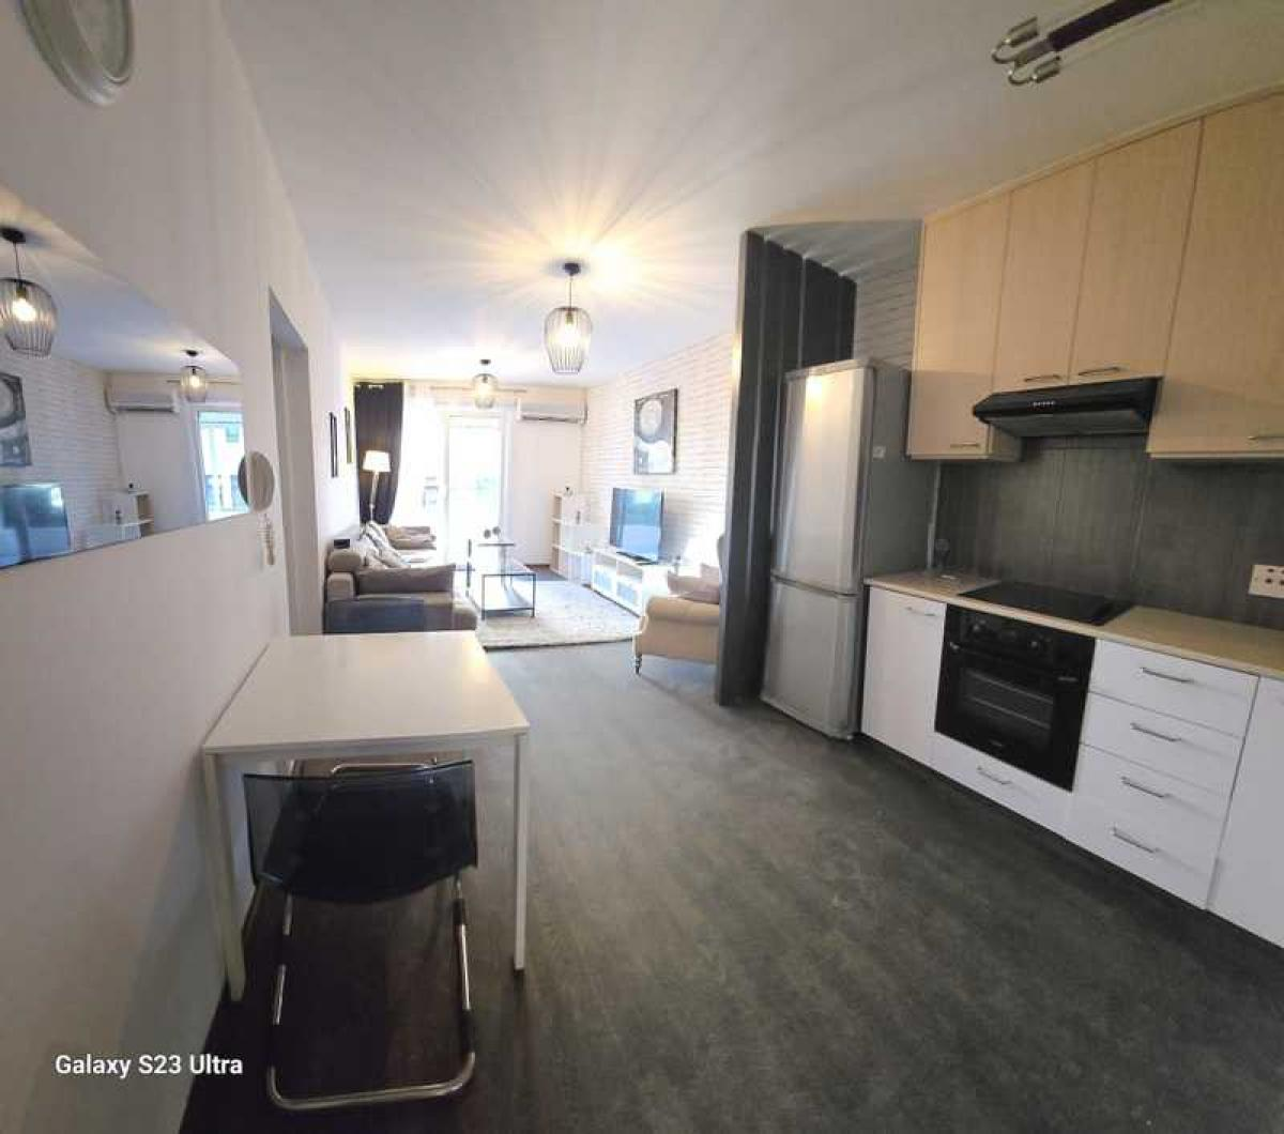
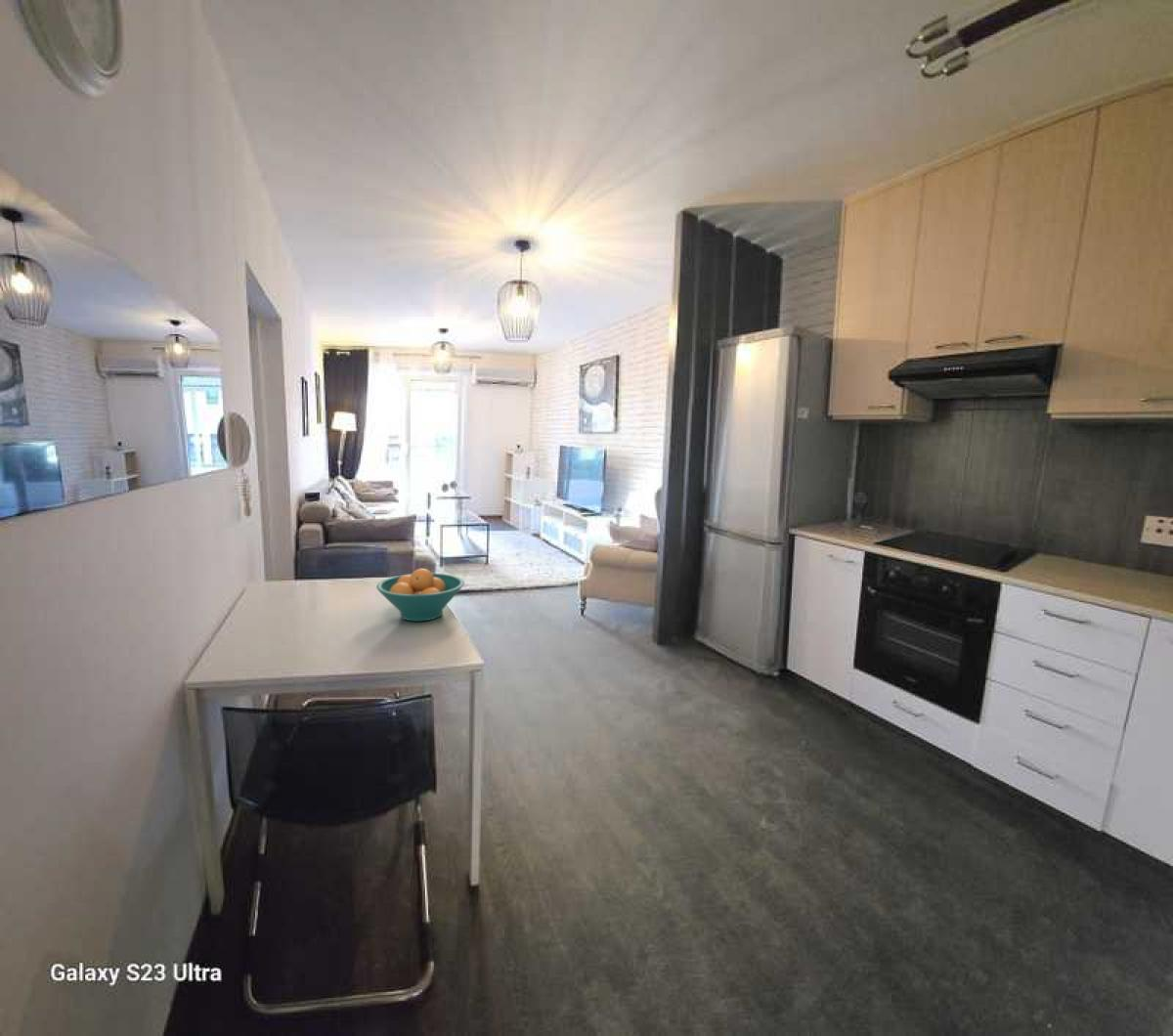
+ fruit bowl [375,568,465,623]
